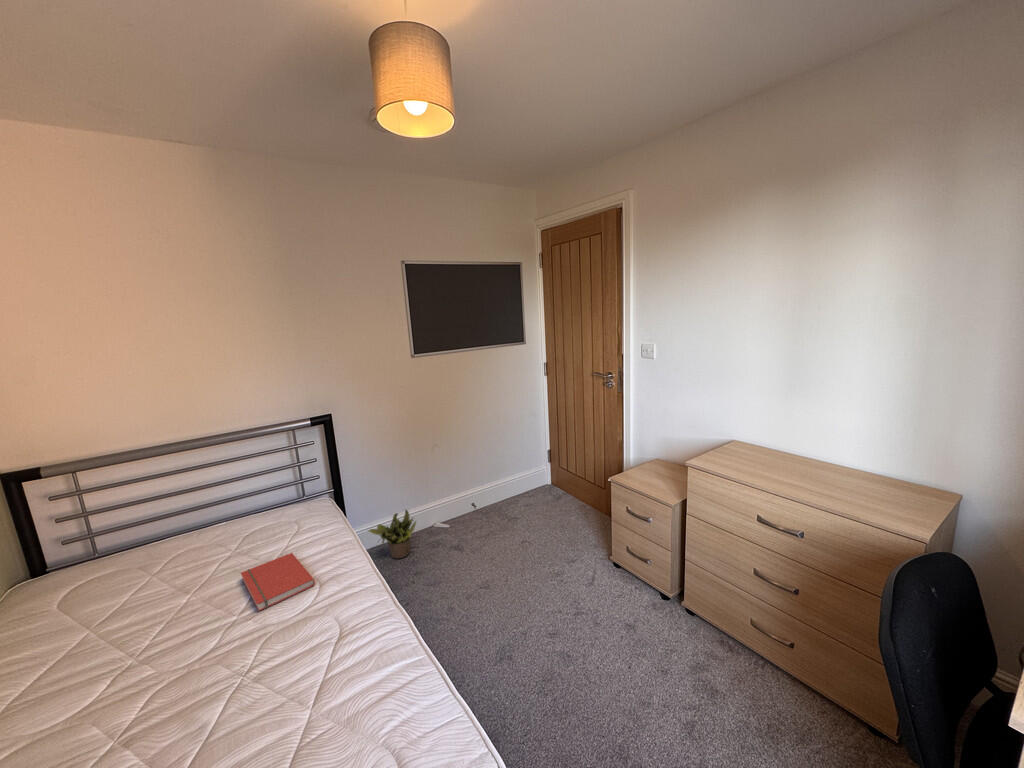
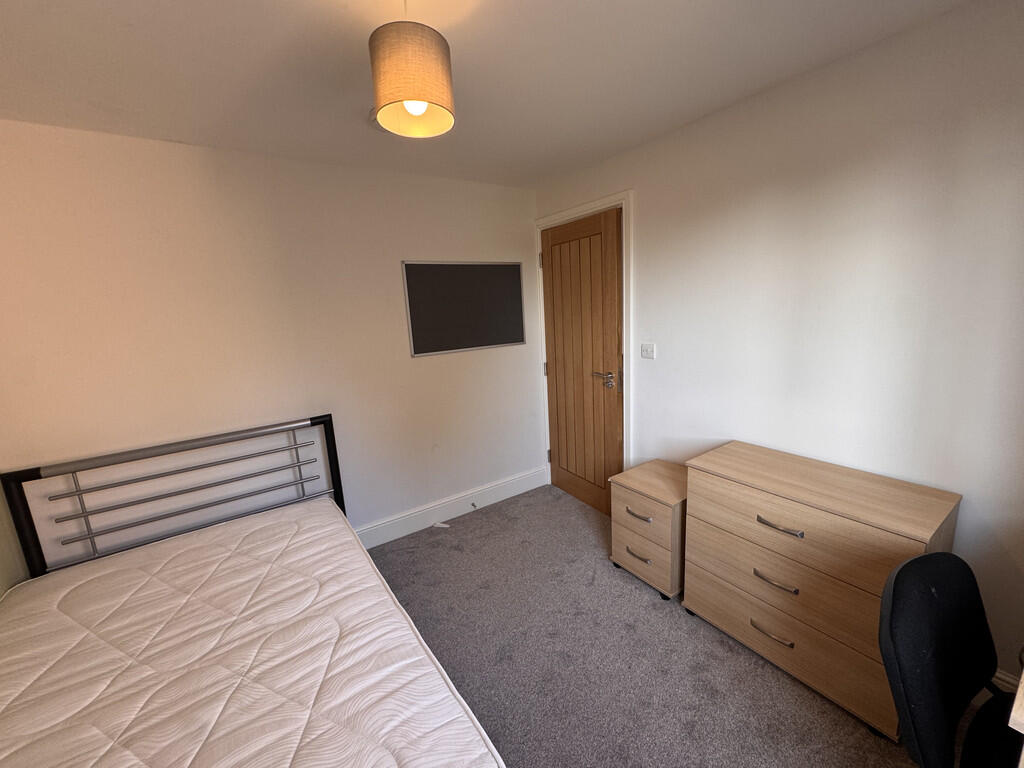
- book [240,552,316,612]
- potted plant [367,508,417,559]
